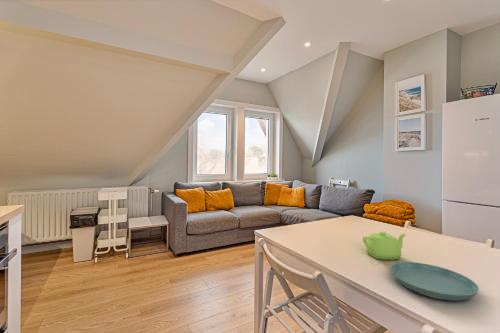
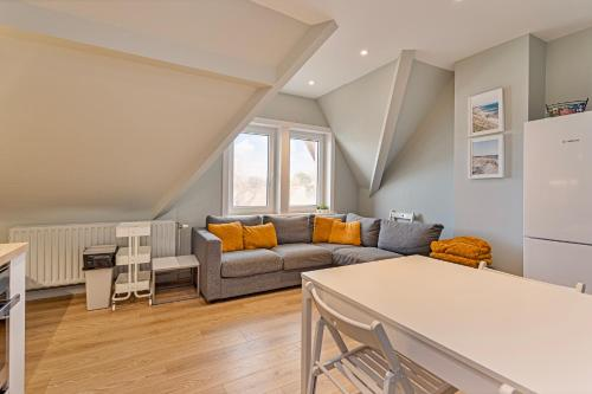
- teapot [362,231,407,261]
- saucer [389,261,480,301]
